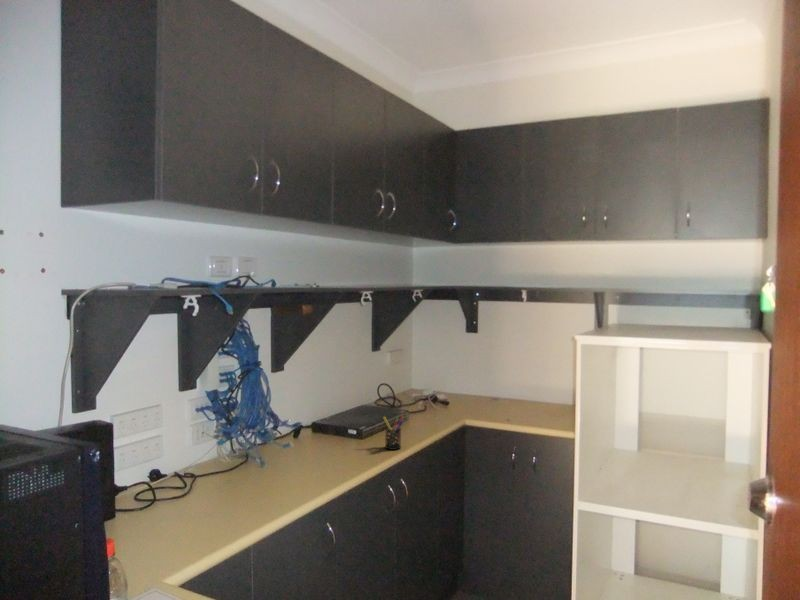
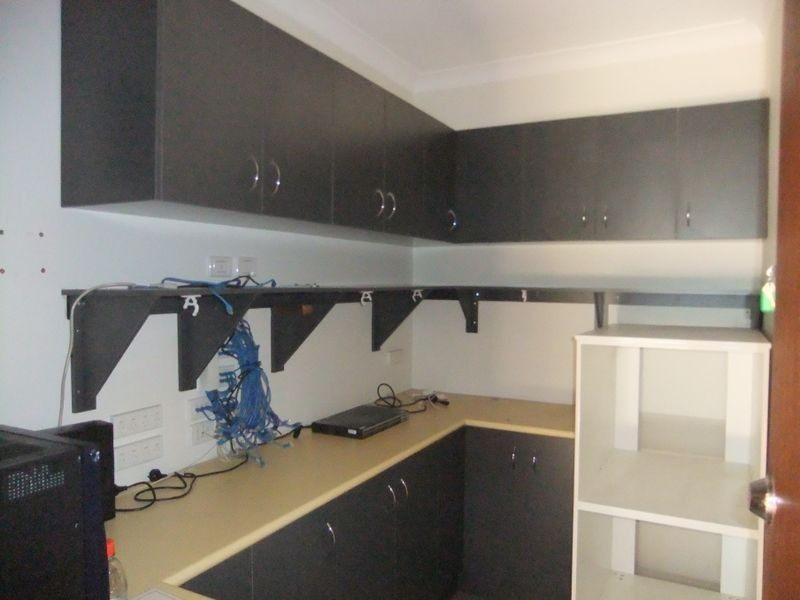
- pen holder [382,414,404,451]
